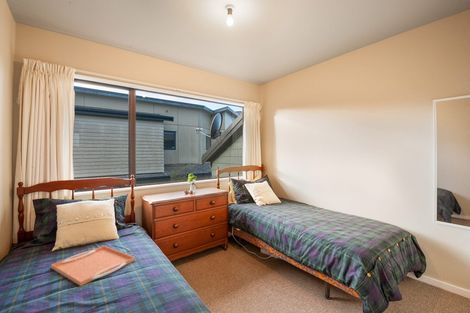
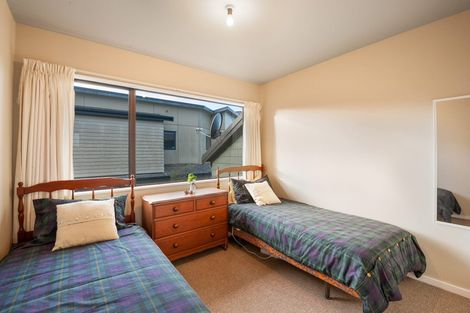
- serving tray [50,245,136,287]
